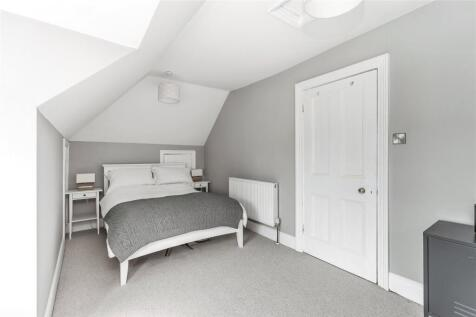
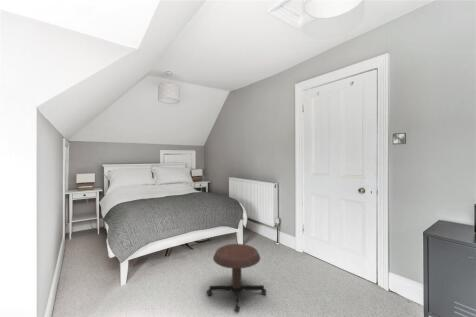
+ stool [205,243,267,314]
